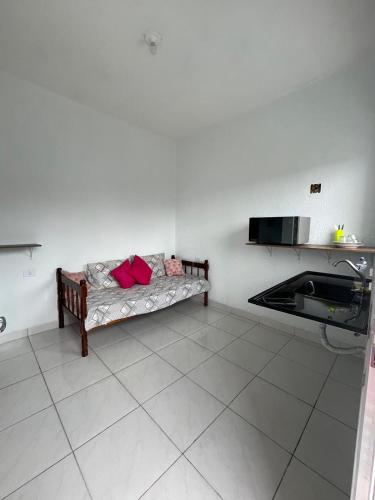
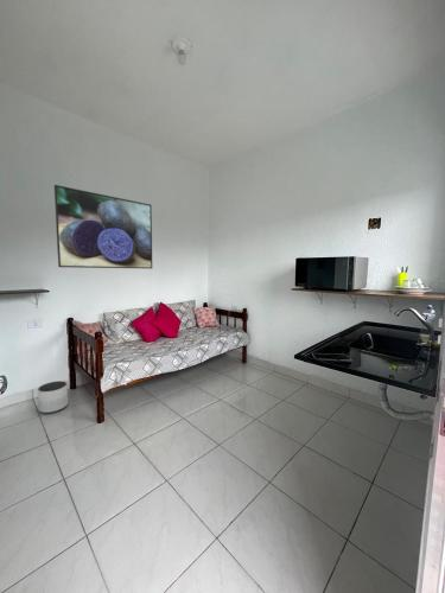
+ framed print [53,184,153,269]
+ planter [37,380,69,414]
